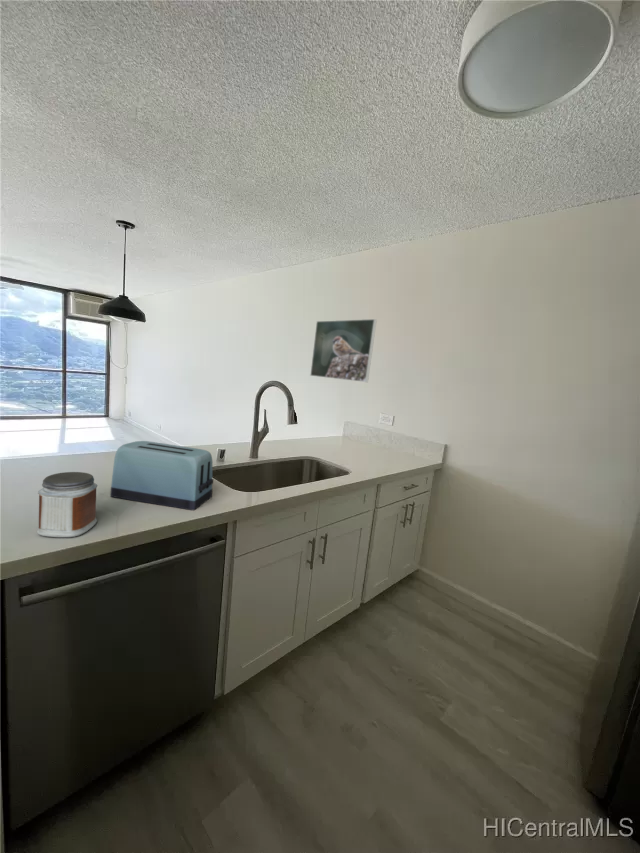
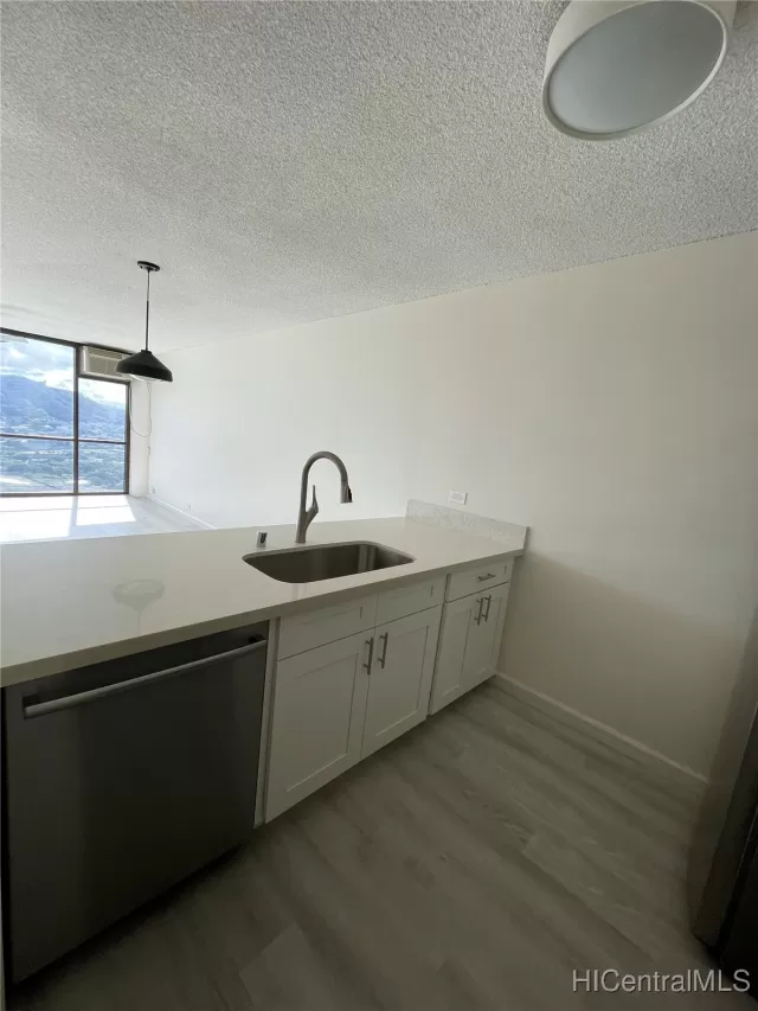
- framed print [309,318,378,383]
- toaster [109,440,214,511]
- jar [36,471,98,538]
